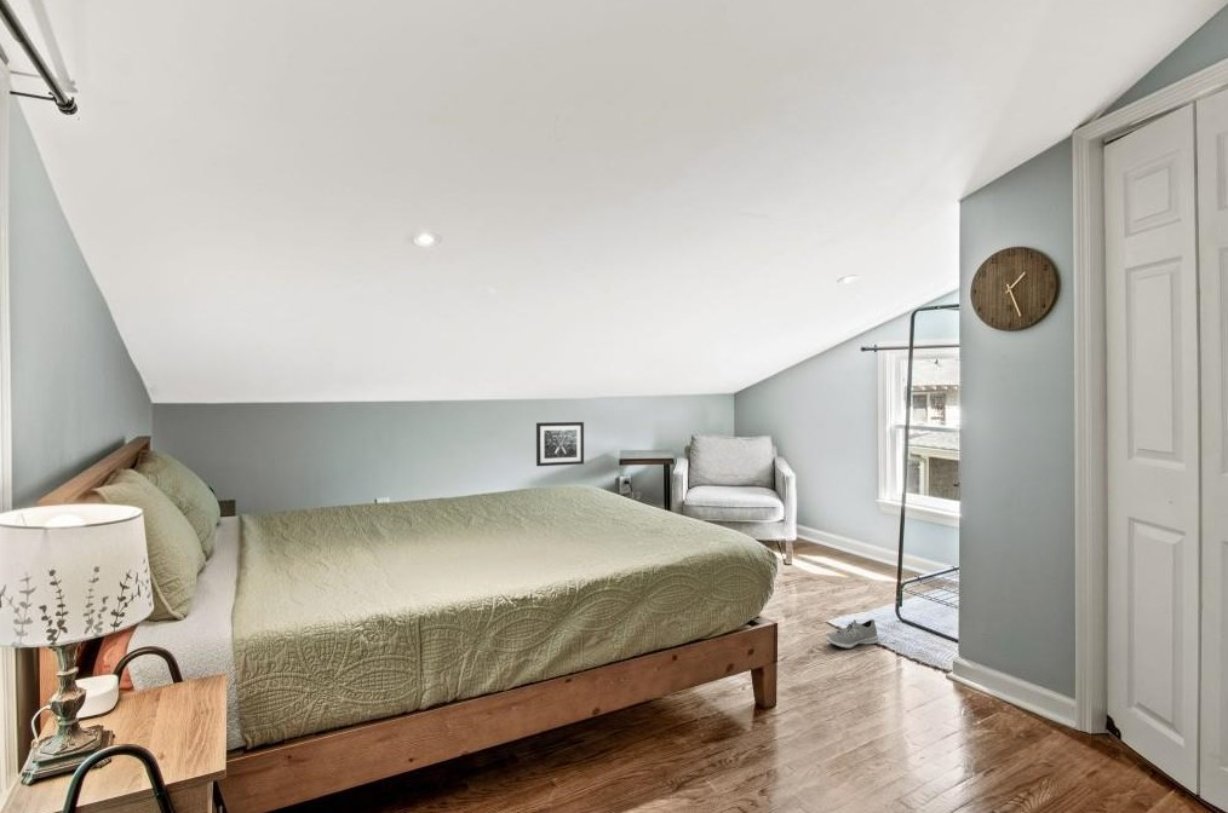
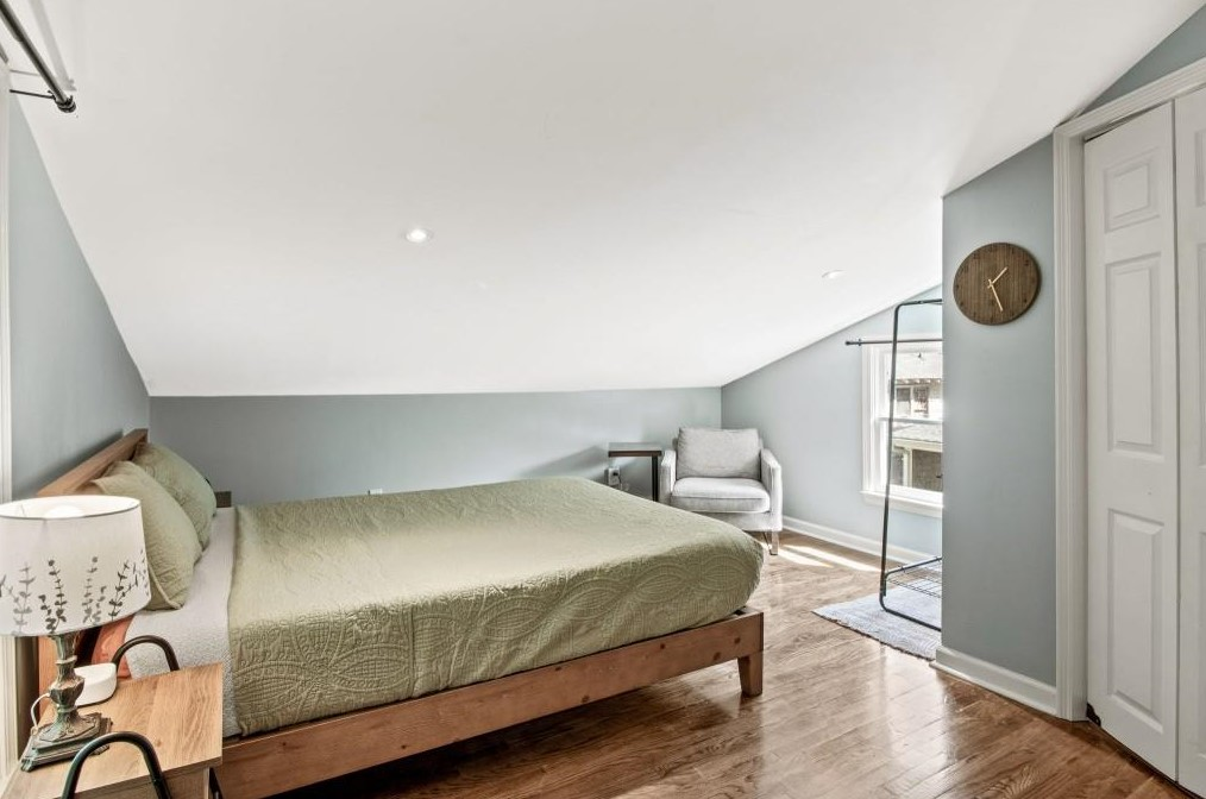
- wall art [535,421,585,467]
- sneaker [825,618,879,650]
